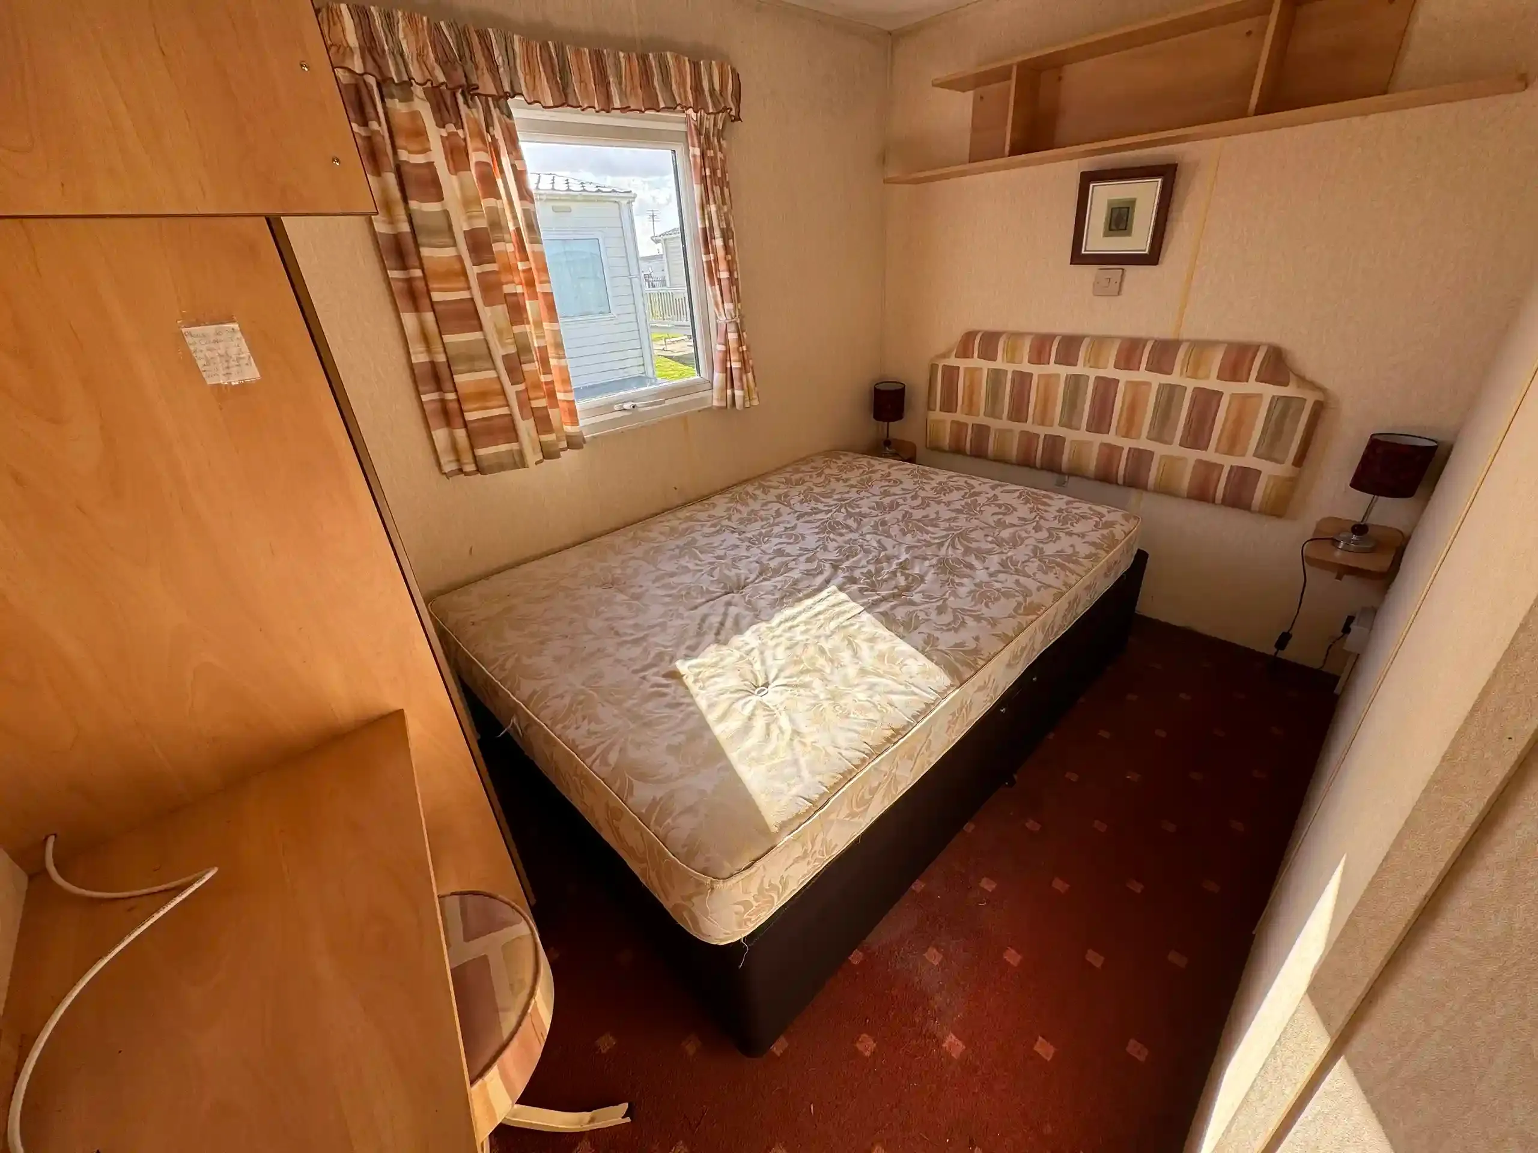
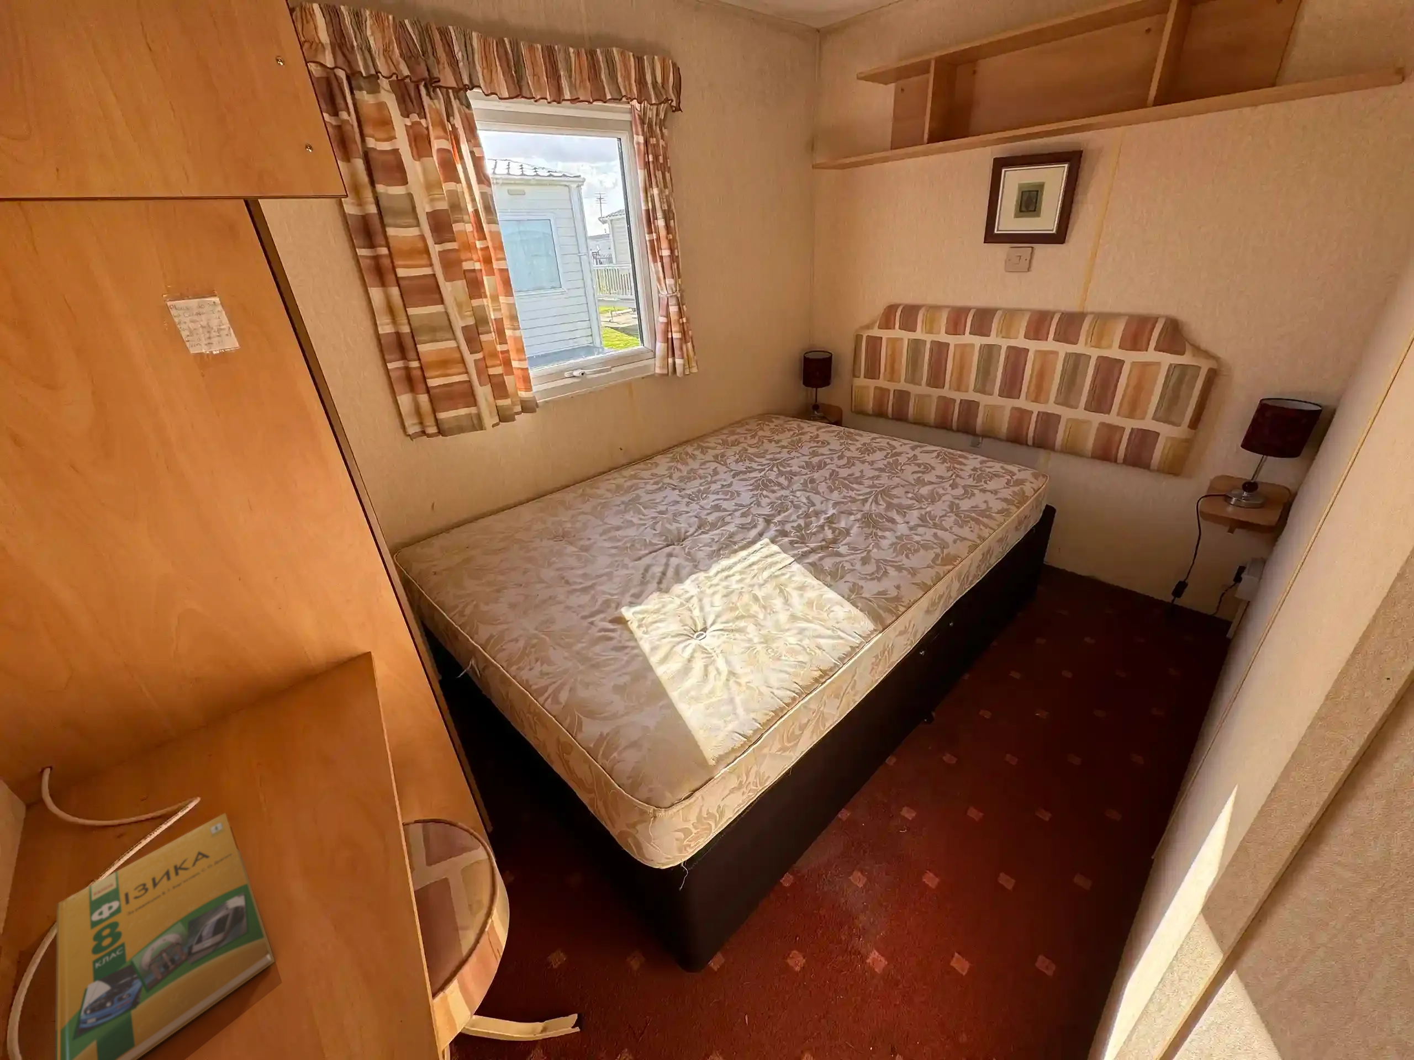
+ booklet [55,812,276,1060]
